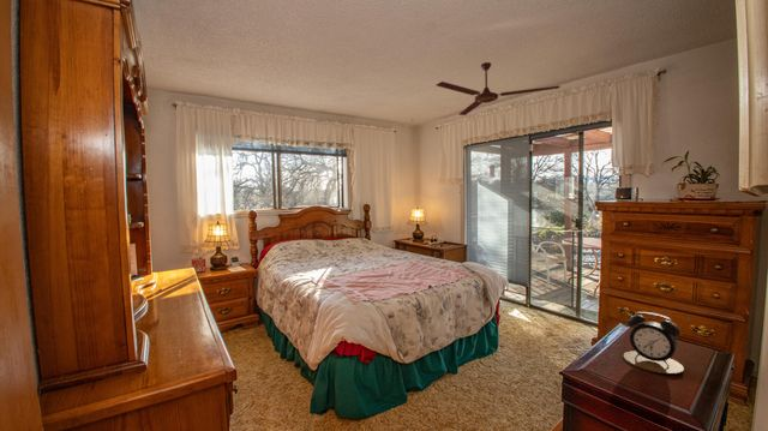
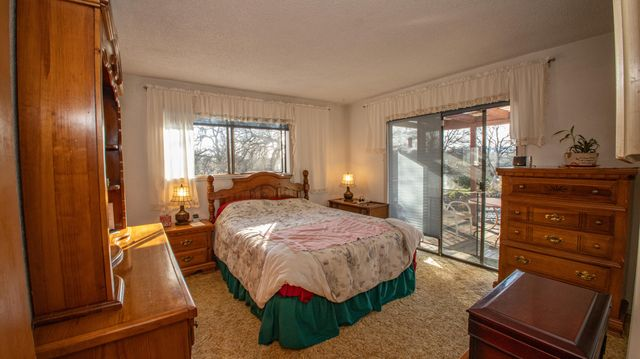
- ceiling fan [436,61,562,116]
- alarm clock [623,311,685,375]
